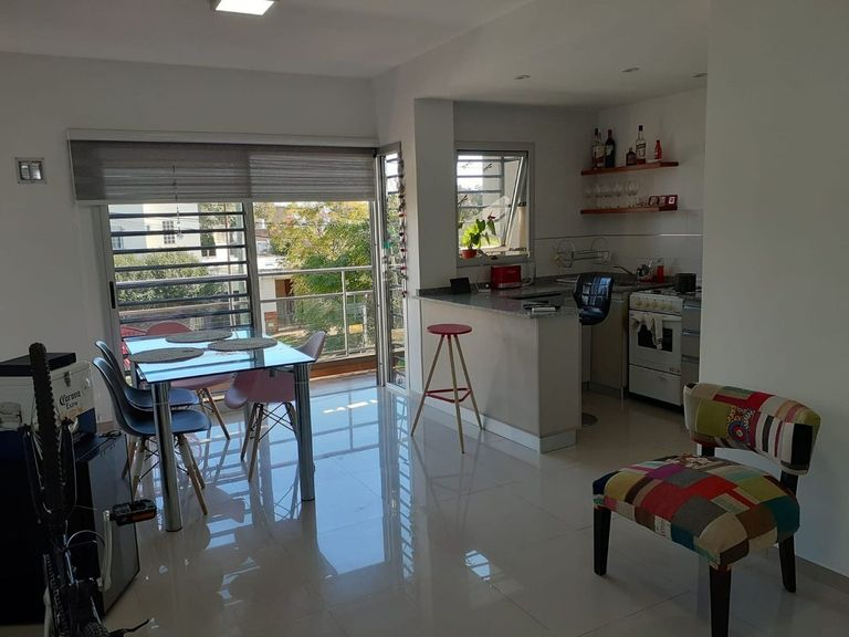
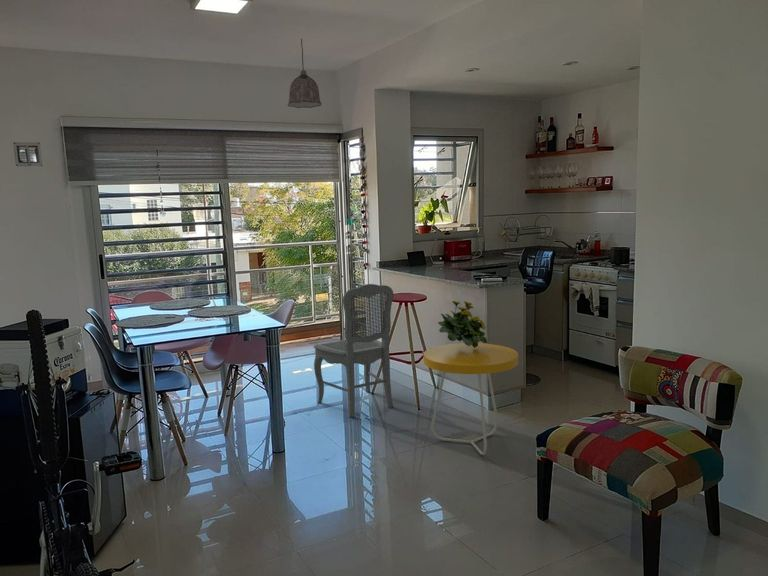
+ dining chair [313,283,394,418]
+ side table [423,342,519,456]
+ pendant lamp [287,38,323,109]
+ flowering plant [437,300,488,348]
